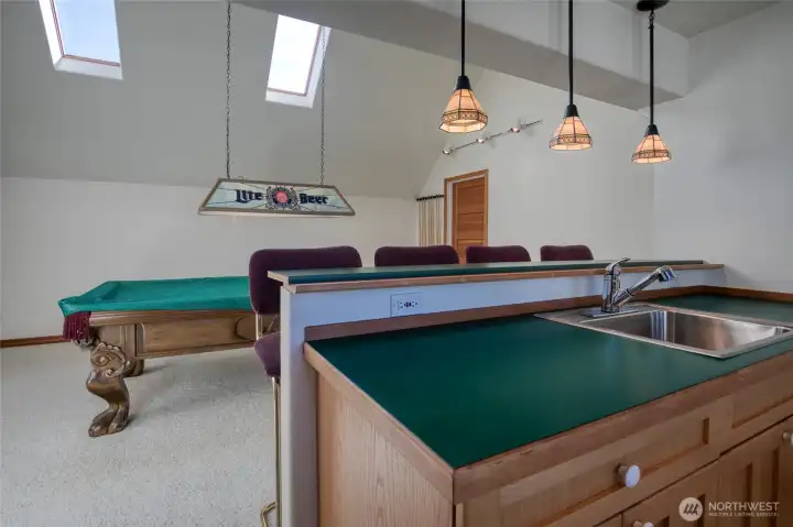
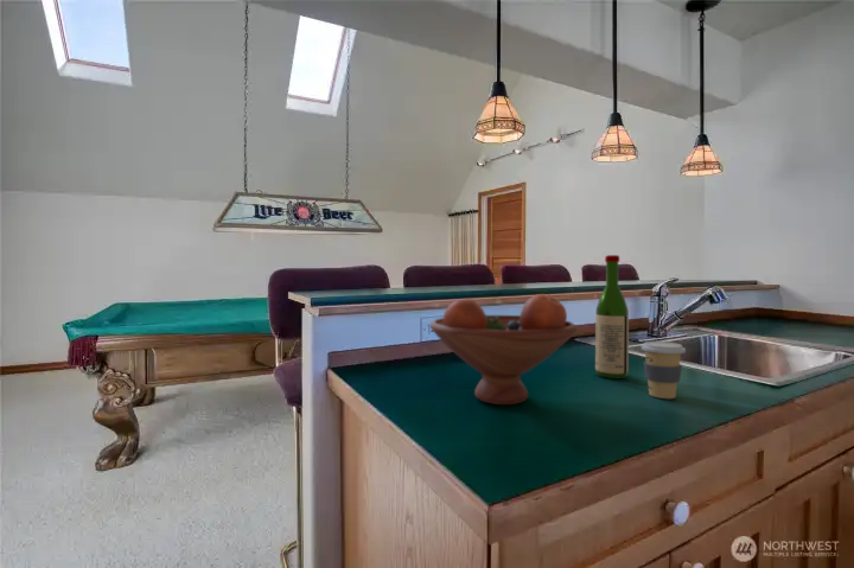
+ coffee cup [640,340,687,400]
+ fruit bowl [428,293,578,406]
+ wine bottle [594,254,630,379]
